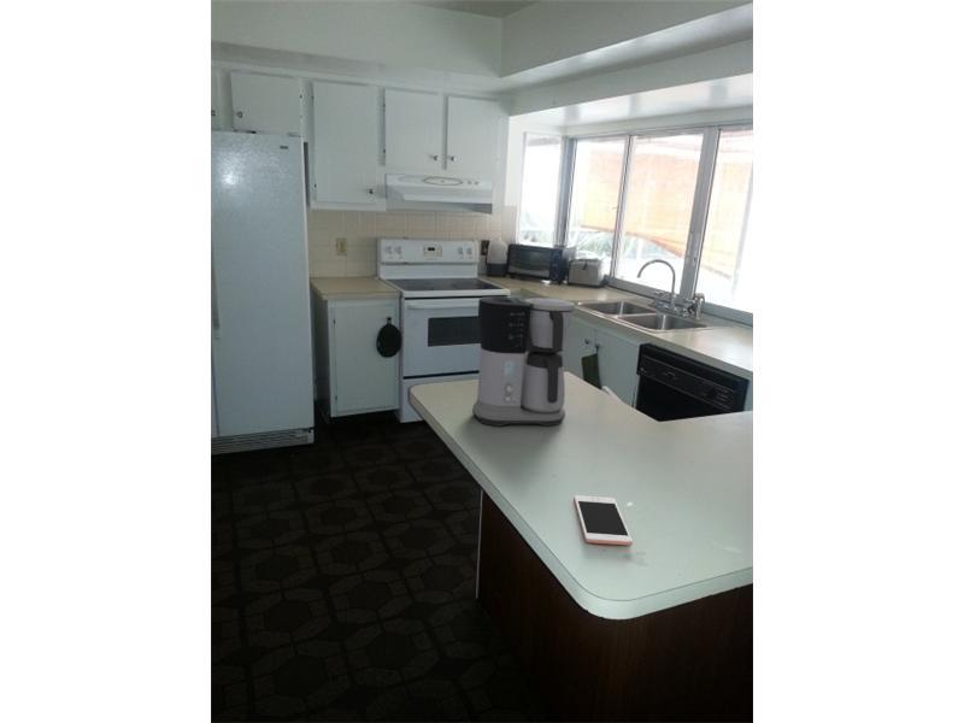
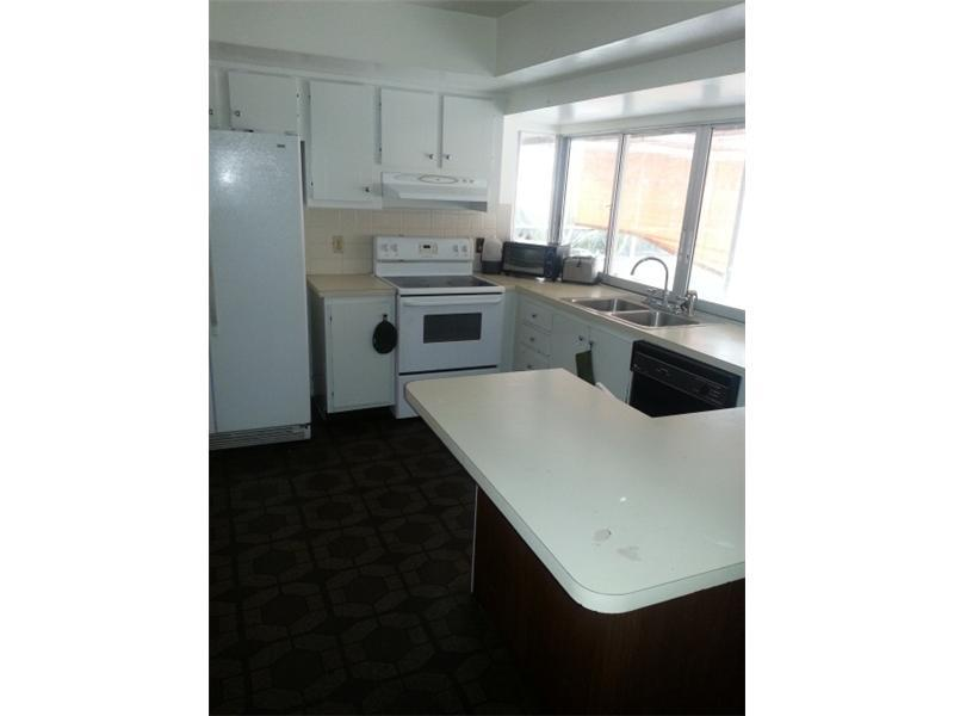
- coffee maker [471,296,576,428]
- cell phone [574,494,634,546]
